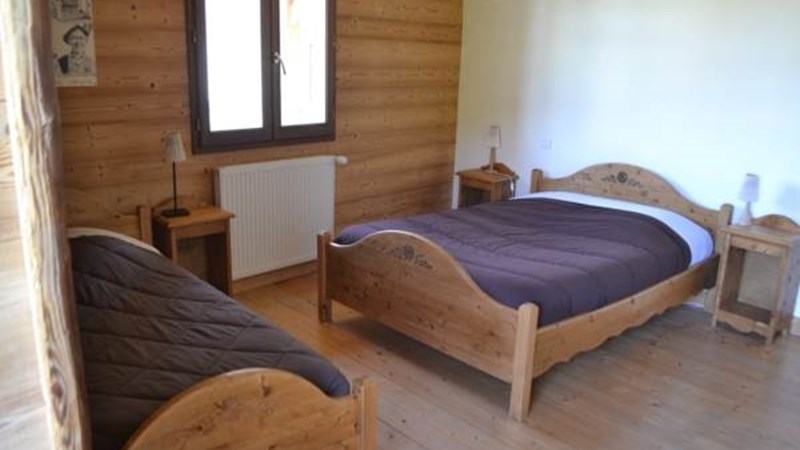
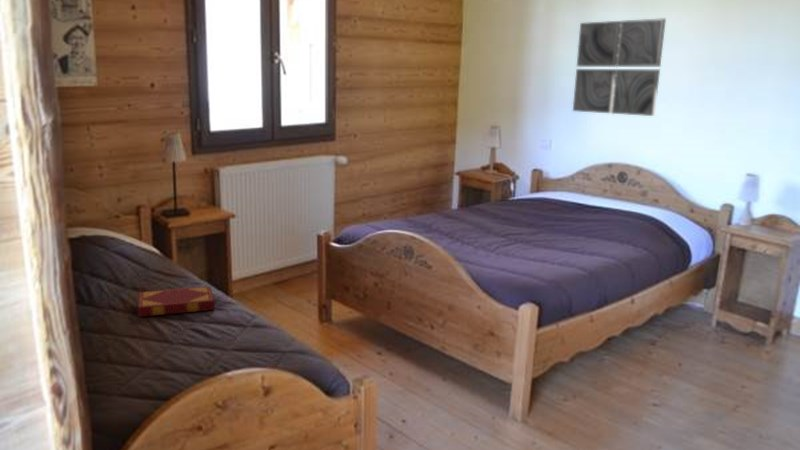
+ wall art [572,17,667,117]
+ hardback book [137,285,216,318]
